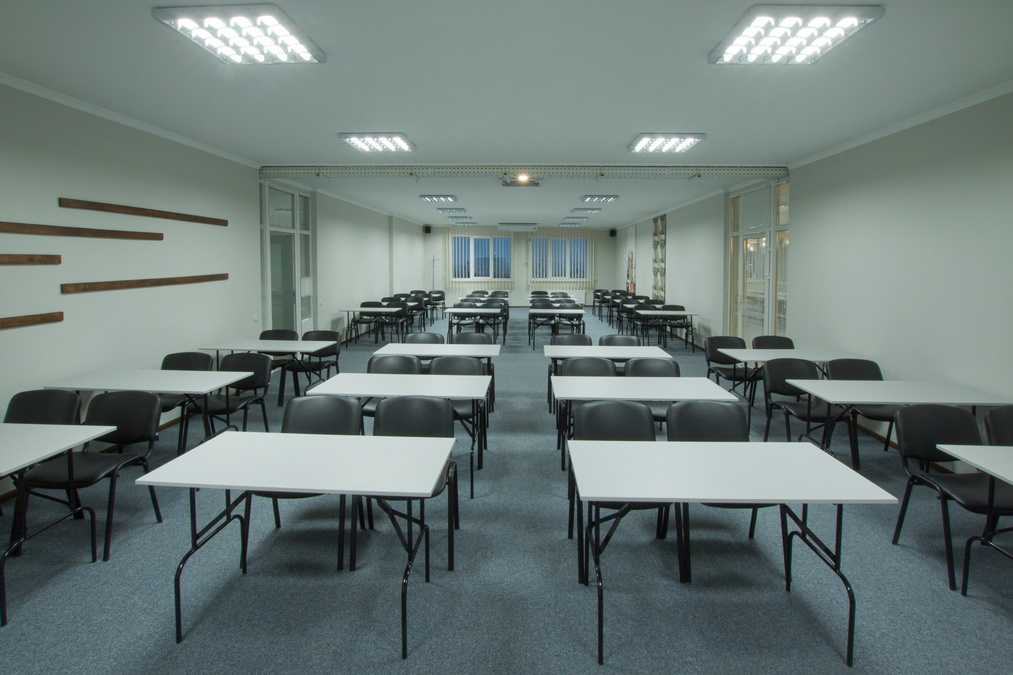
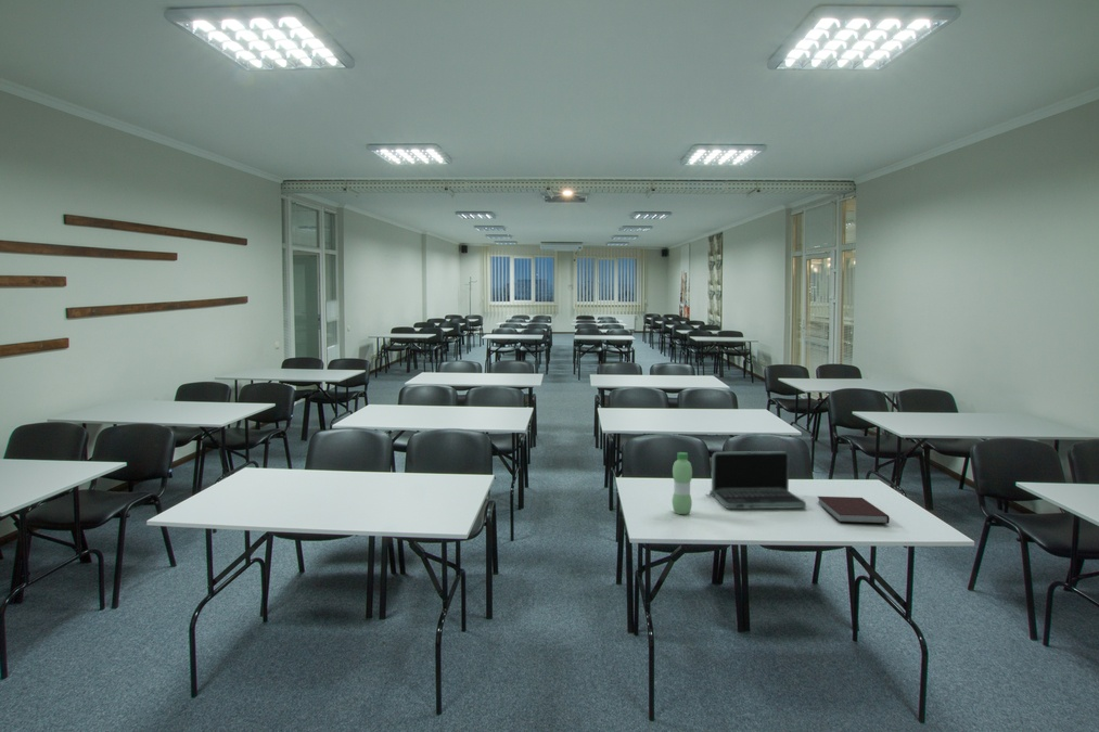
+ notebook [817,496,891,525]
+ water bottle [672,451,693,515]
+ laptop [705,450,807,510]
